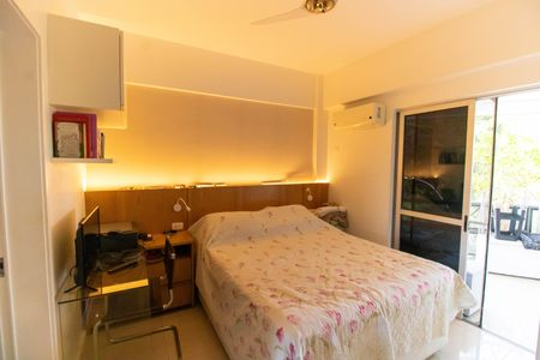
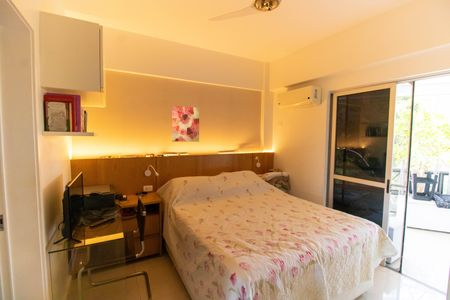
+ wall art [171,105,200,143]
